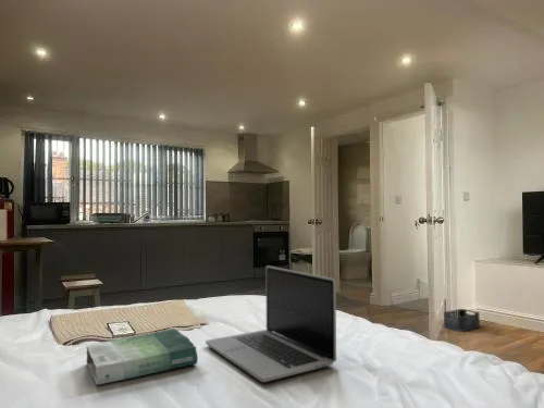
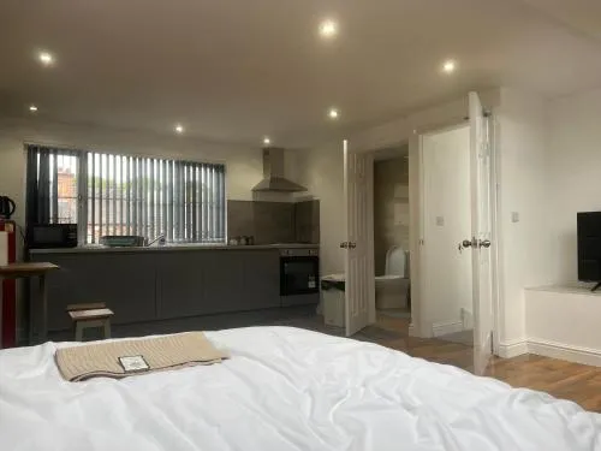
- book [85,327,199,386]
- laptop [205,264,337,383]
- storage bin [443,308,481,333]
